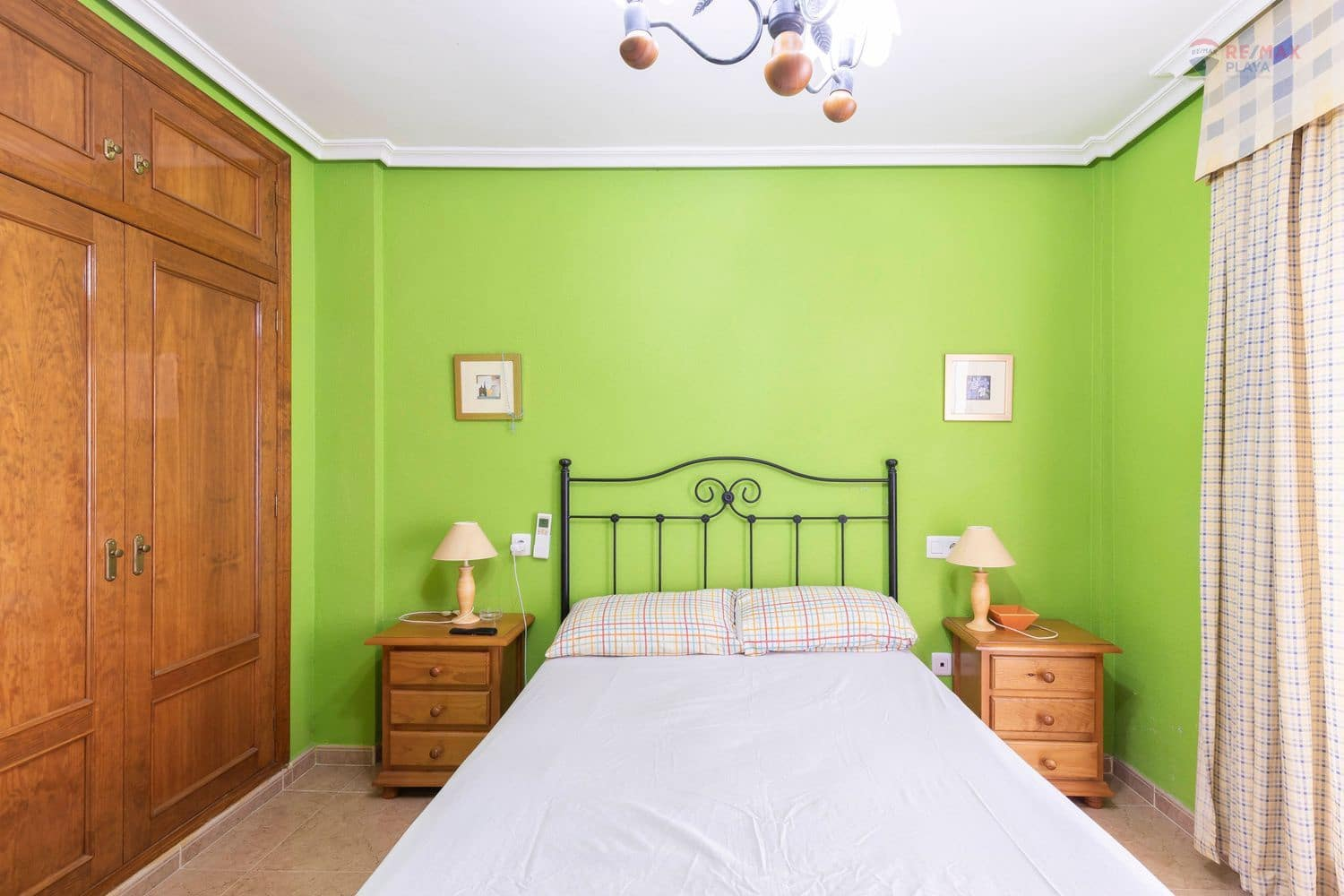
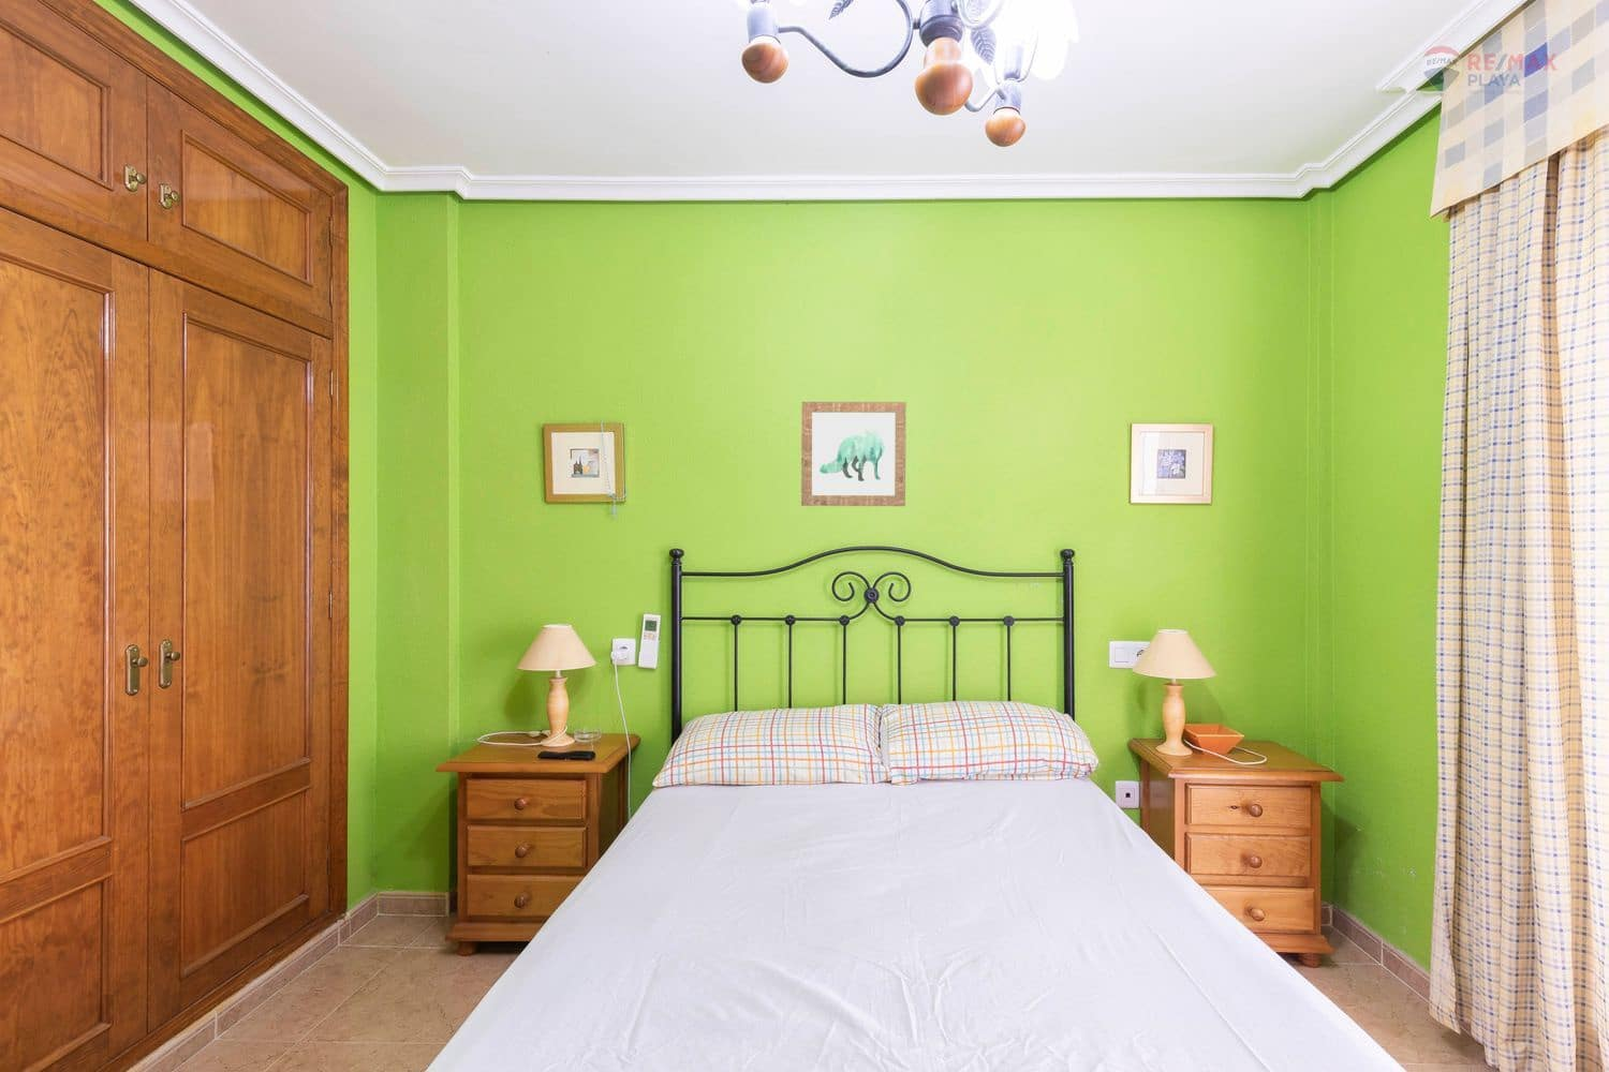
+ wall art [800,401,907,507]
